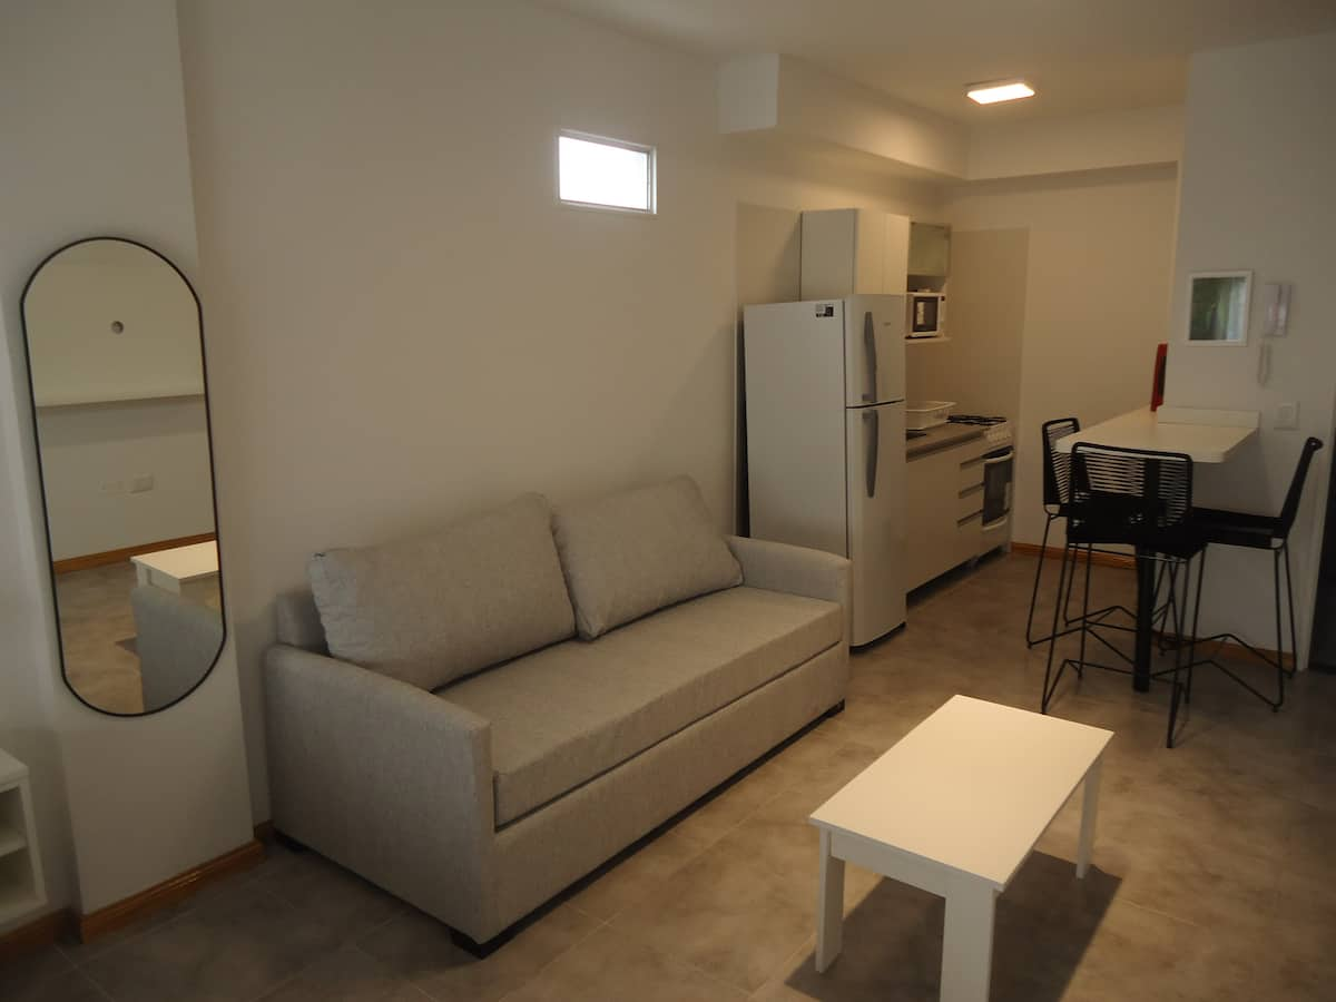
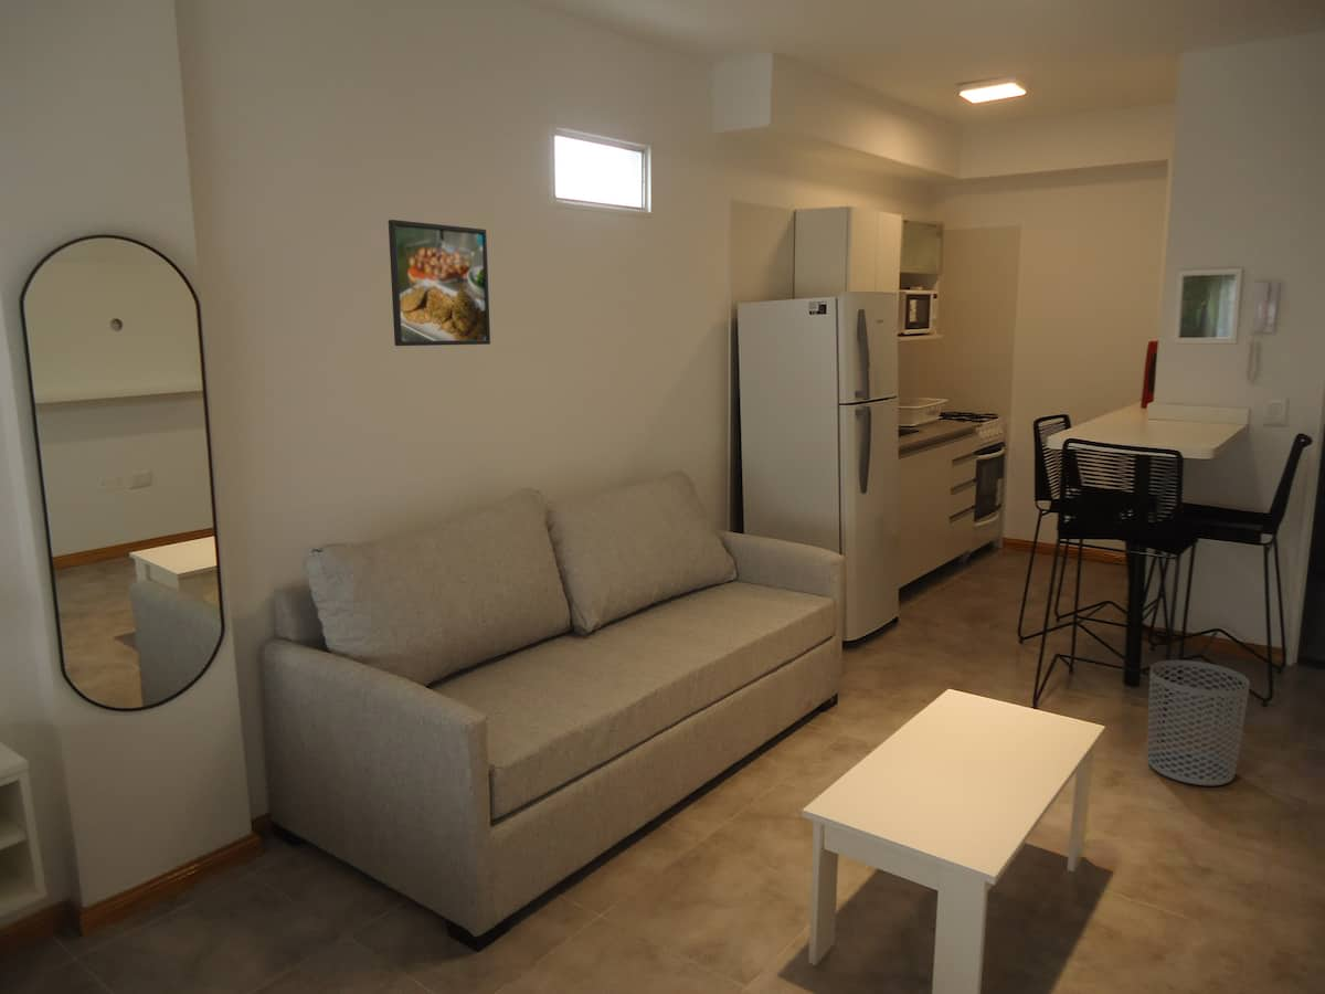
+ waste bin [1146,659,1251,786]
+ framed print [388,219,491,347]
